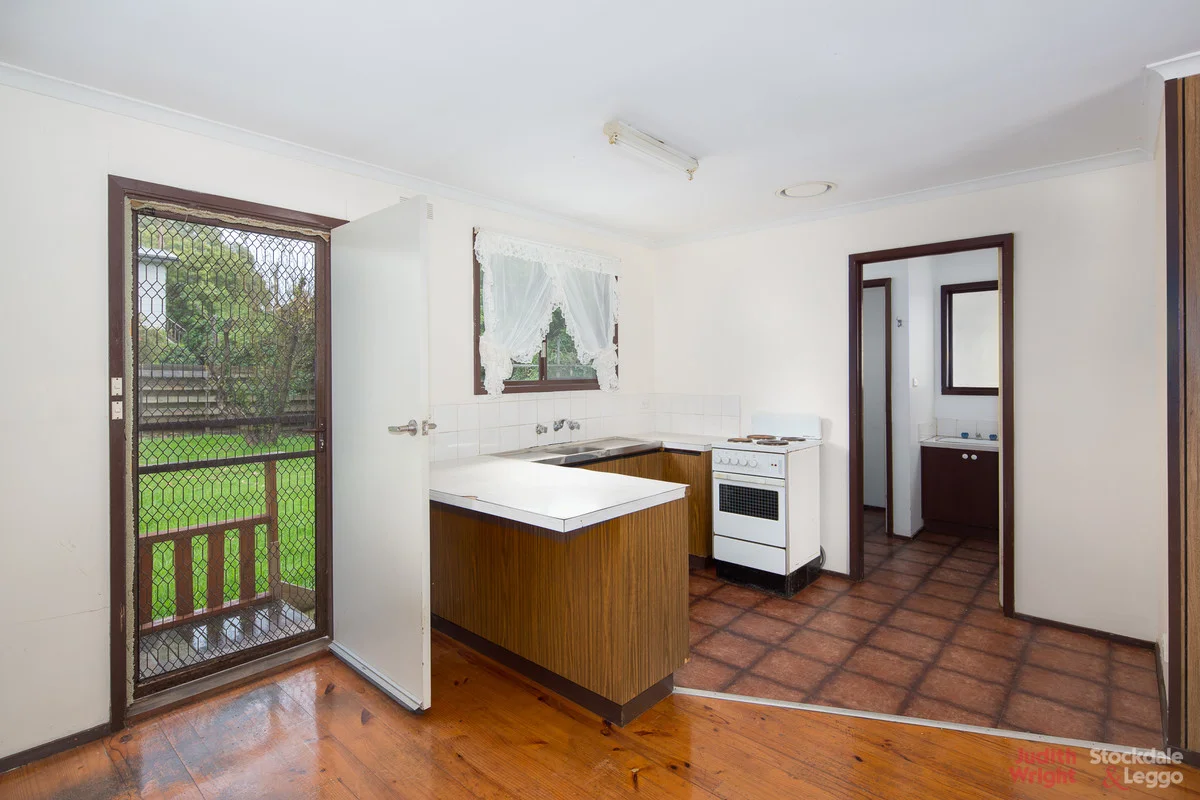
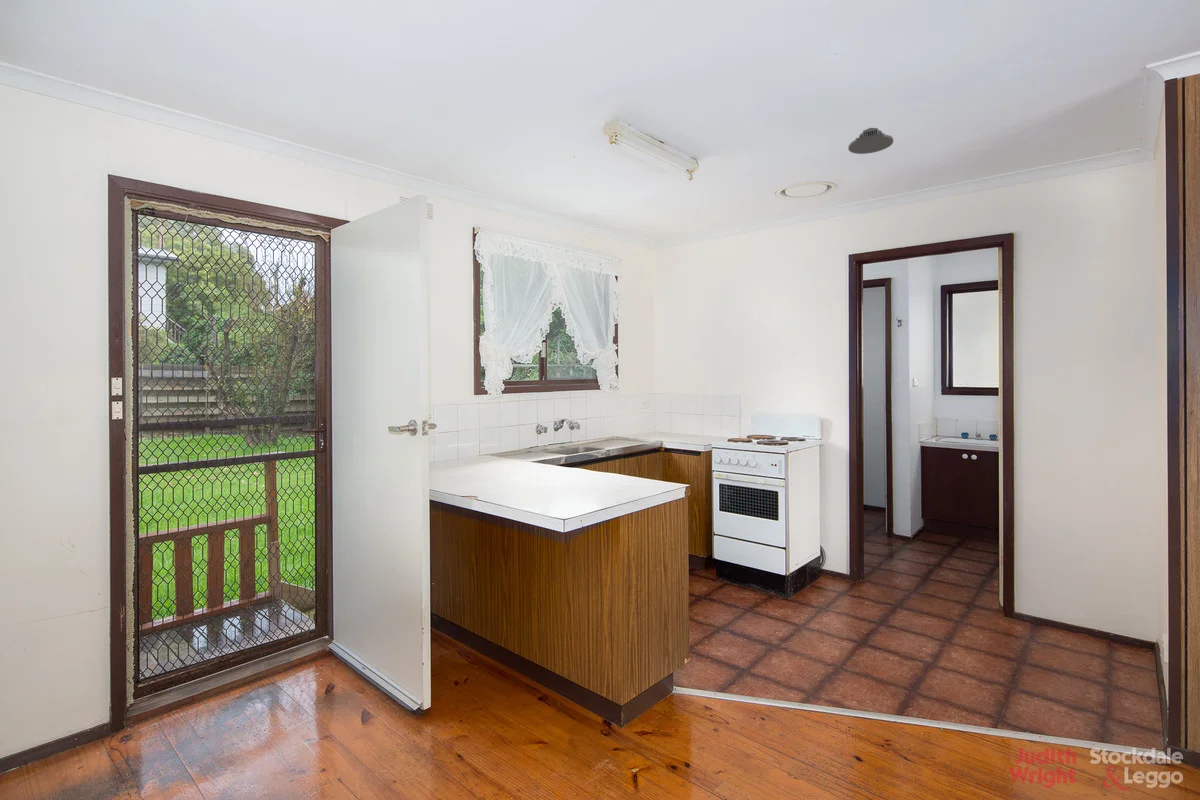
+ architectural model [847,127,894,155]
